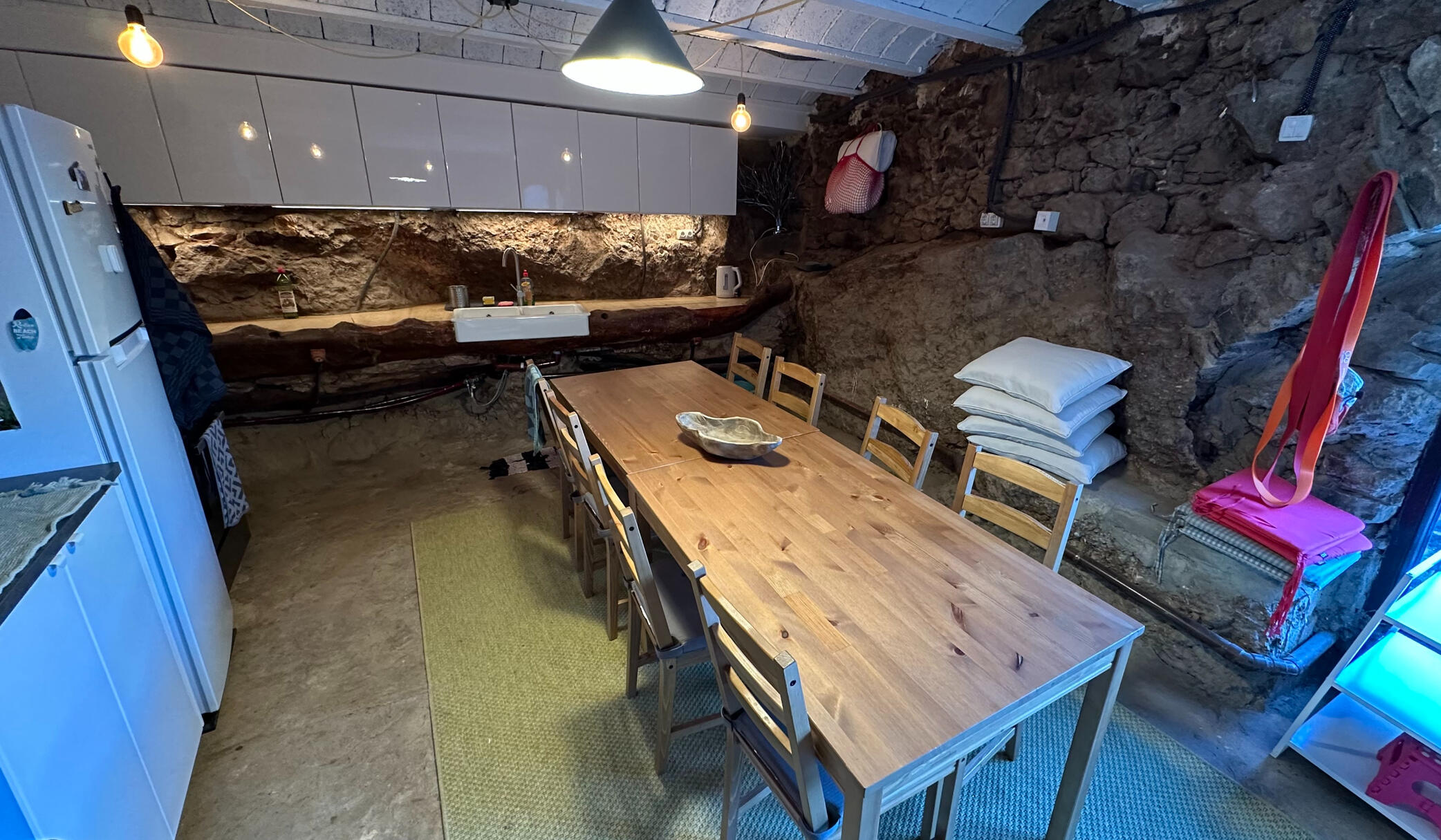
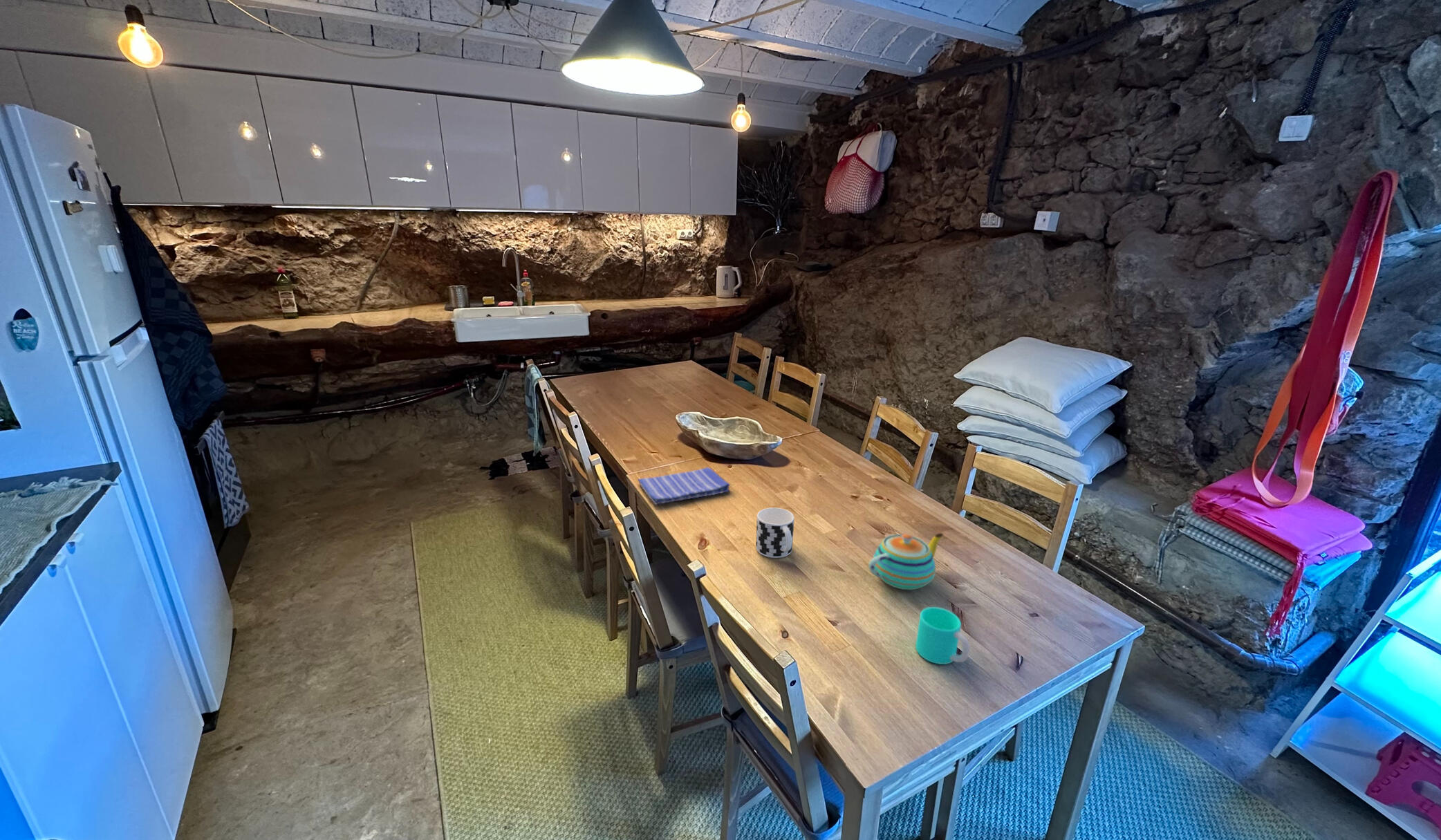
+ teapot [868,532,944,591]
+ dish towel [637,467,731,505]
+ cup [755,507,795,559]
+ cup [915,606,970,665]
